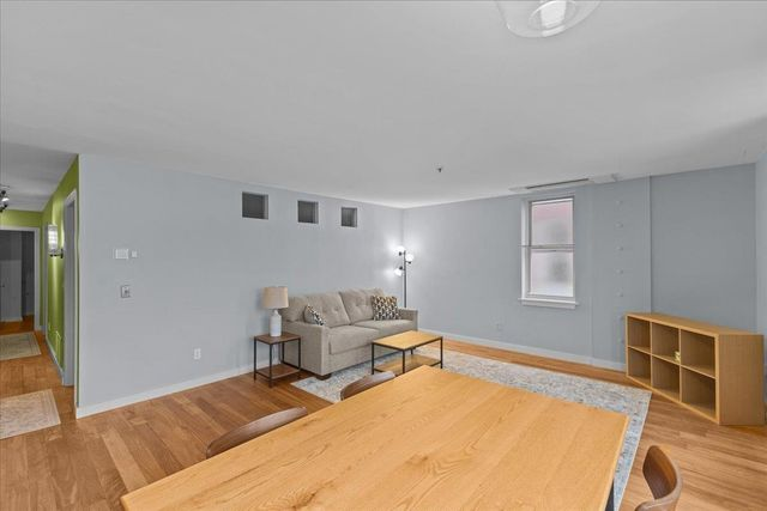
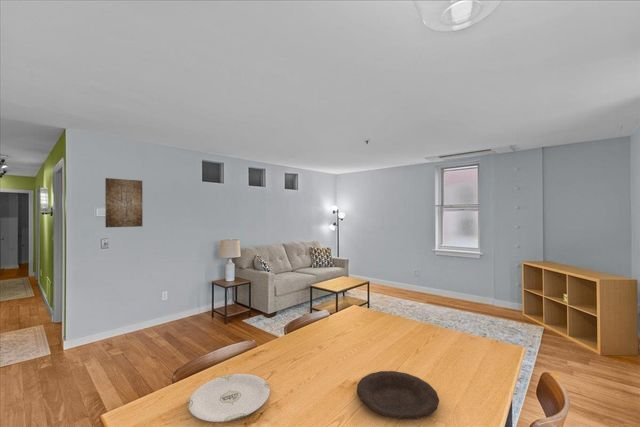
+ plate [187,373,271,423]
+ plate [356,370,440,420]
+ wall art [104,177,143,228]
